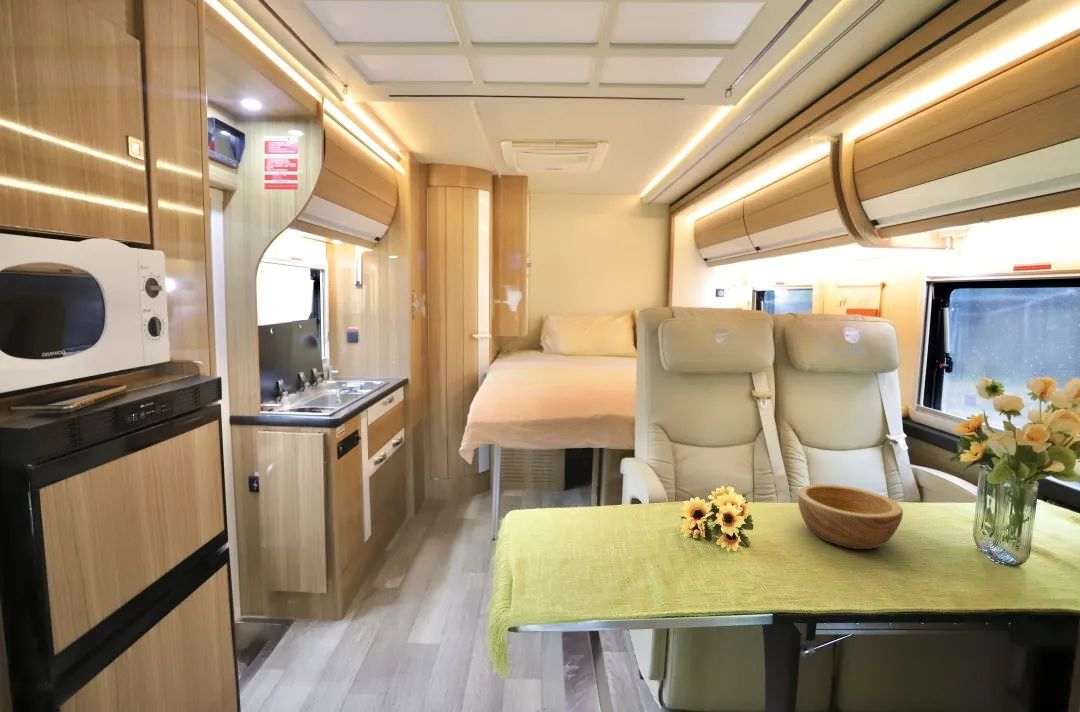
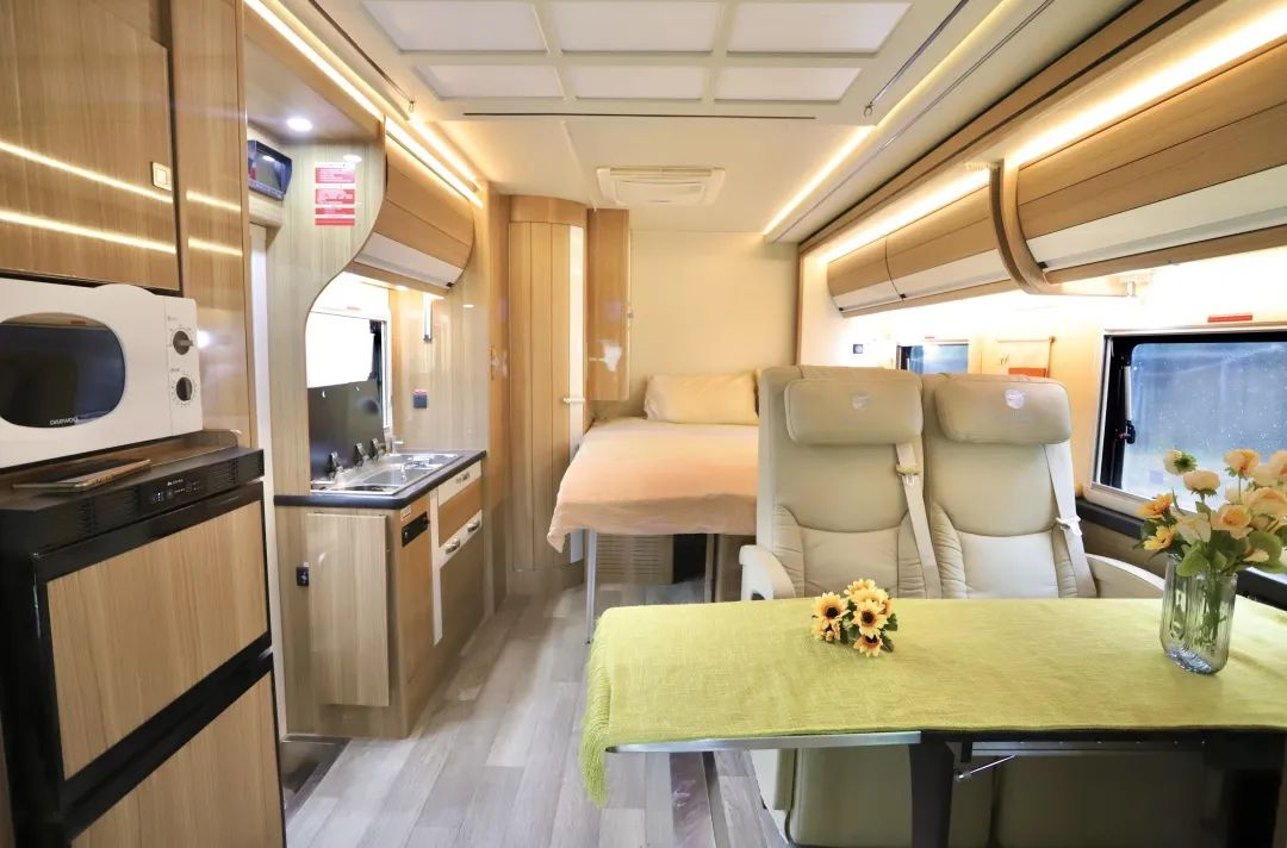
- bowl [797,483,904,550]
